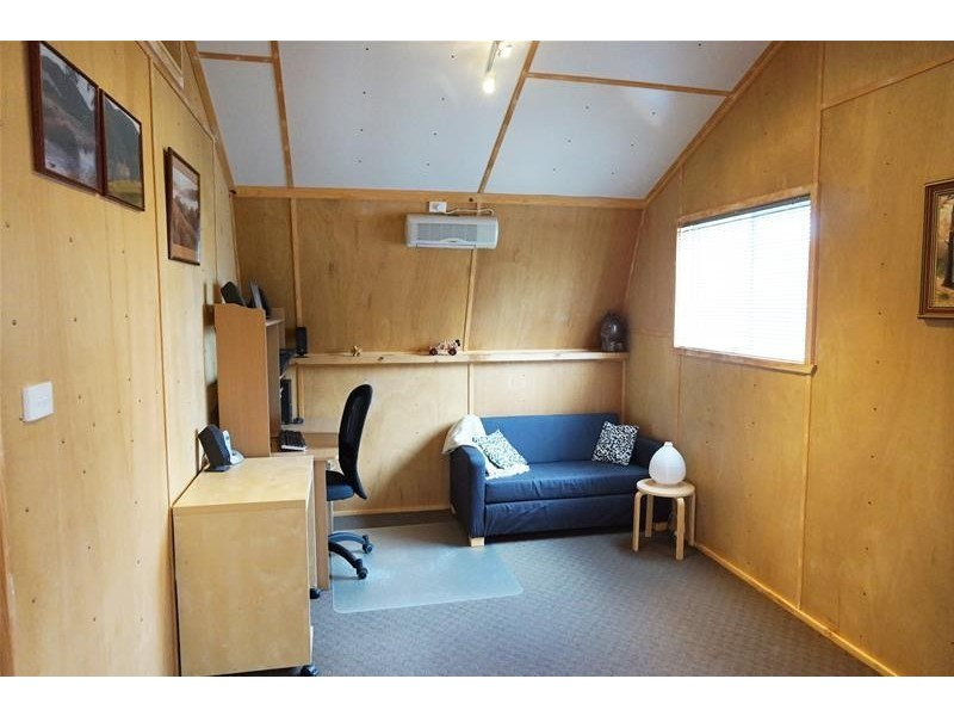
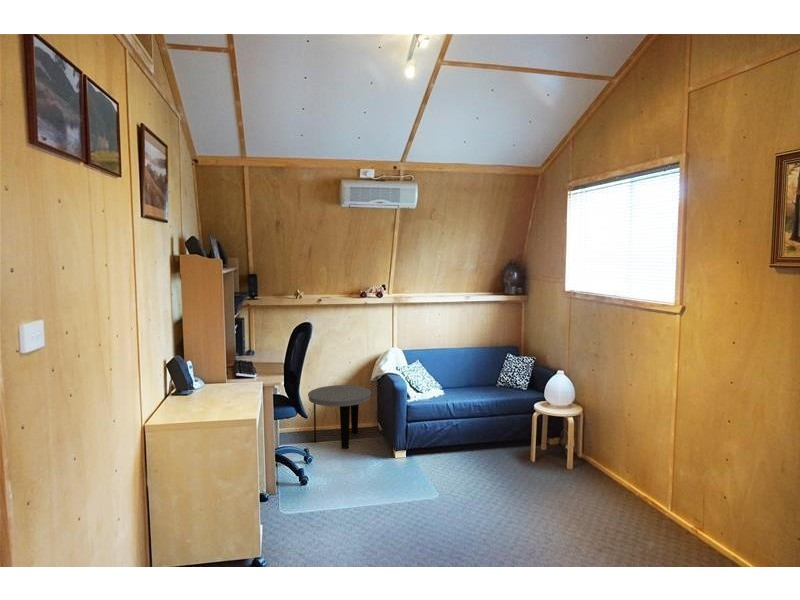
+ side table [307,384,372,450]
